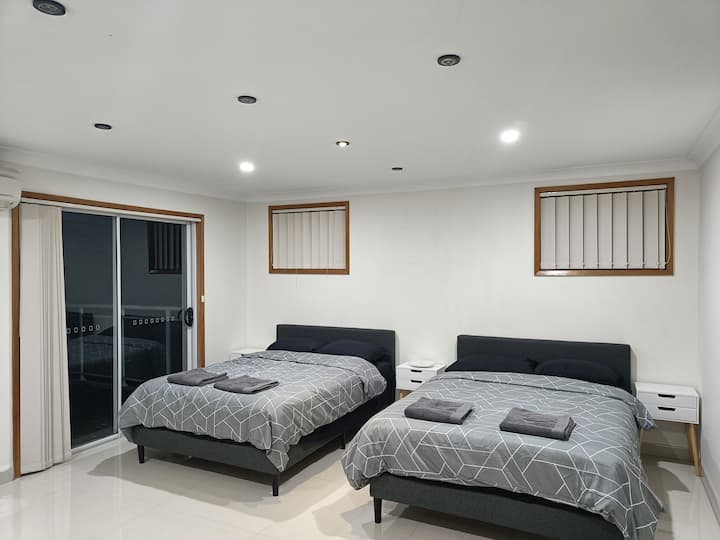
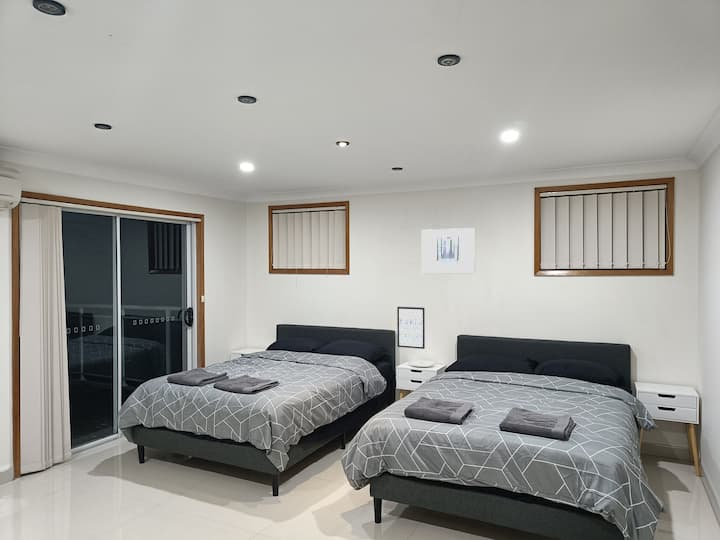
+ wall art [421,227,476,275]
+ wall art [396,306,426,350]
